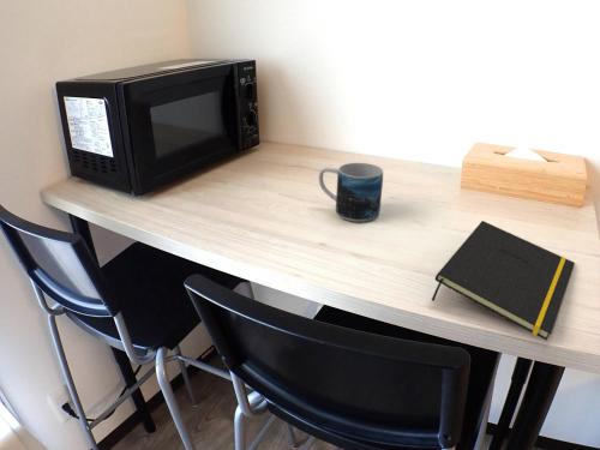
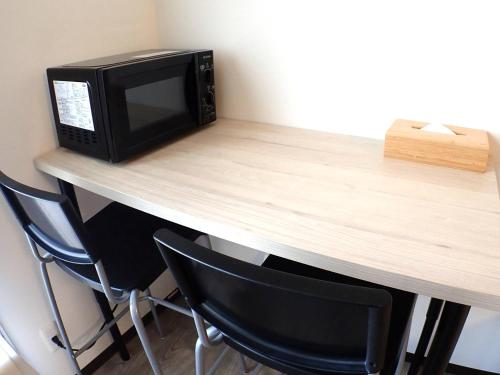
- notepad [431,220,576,341]
- mug [318,162,384,223]
